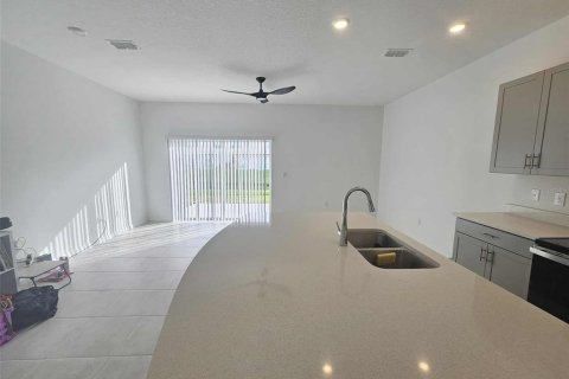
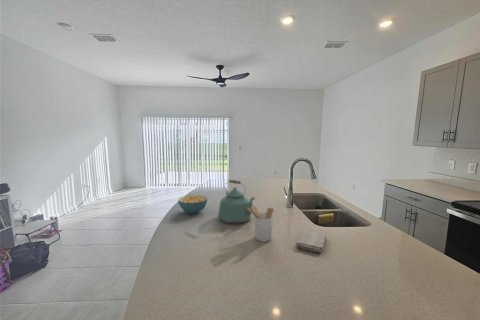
+ kettle [217,179,256,224]
+ washcloth [295,229,327,253]
+ utensil holder [247,205,275,243]
+ cereal bowl [177,194,209,215]
